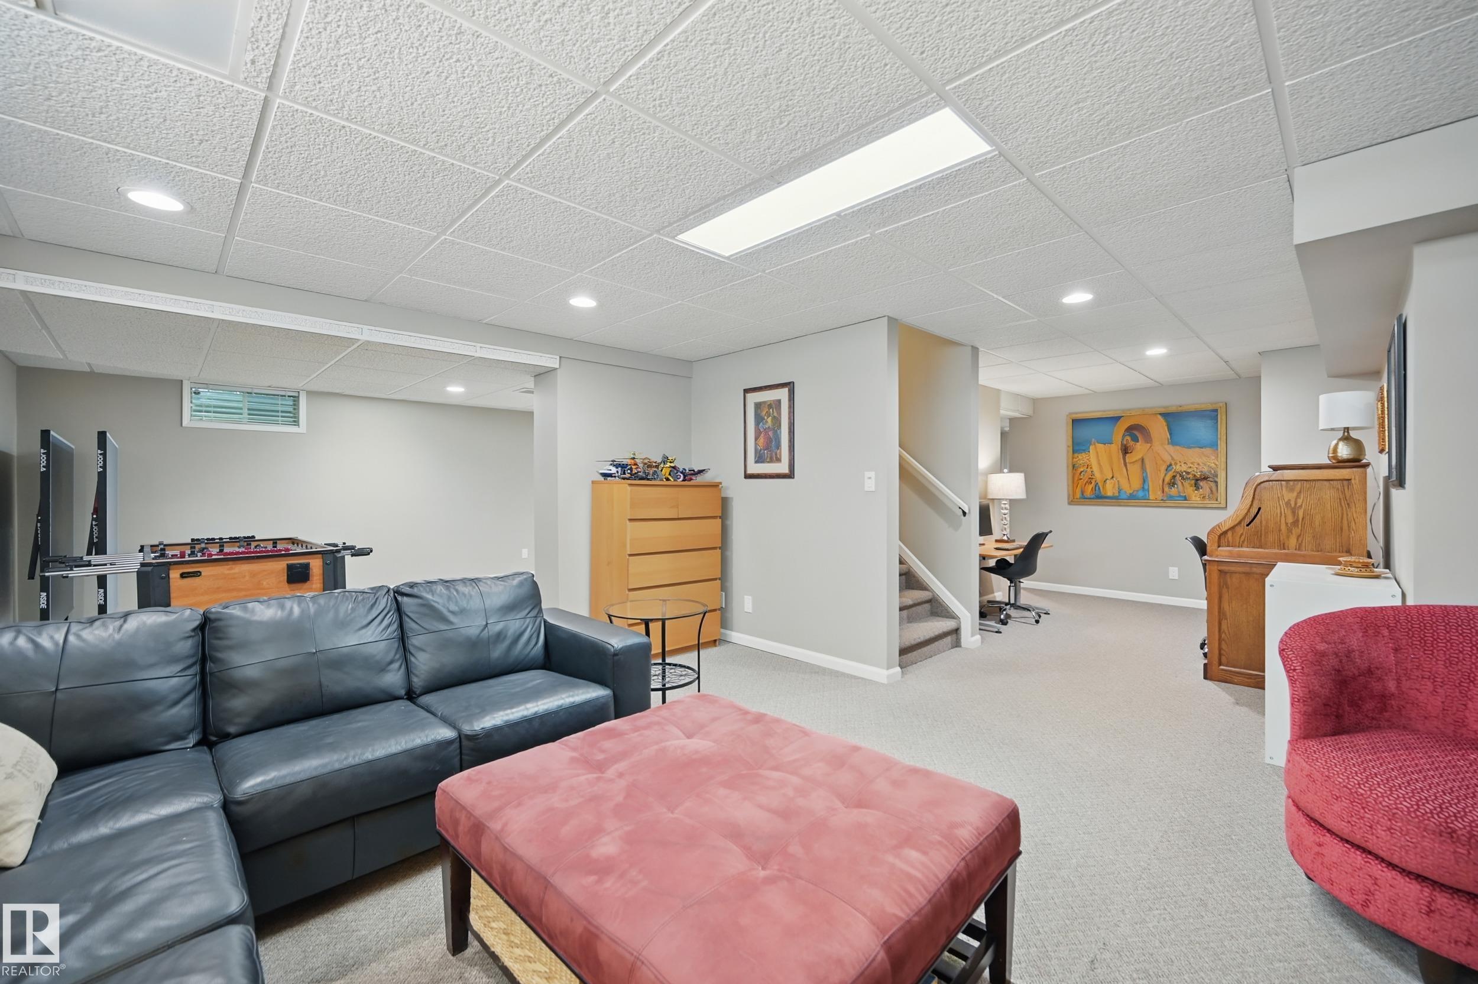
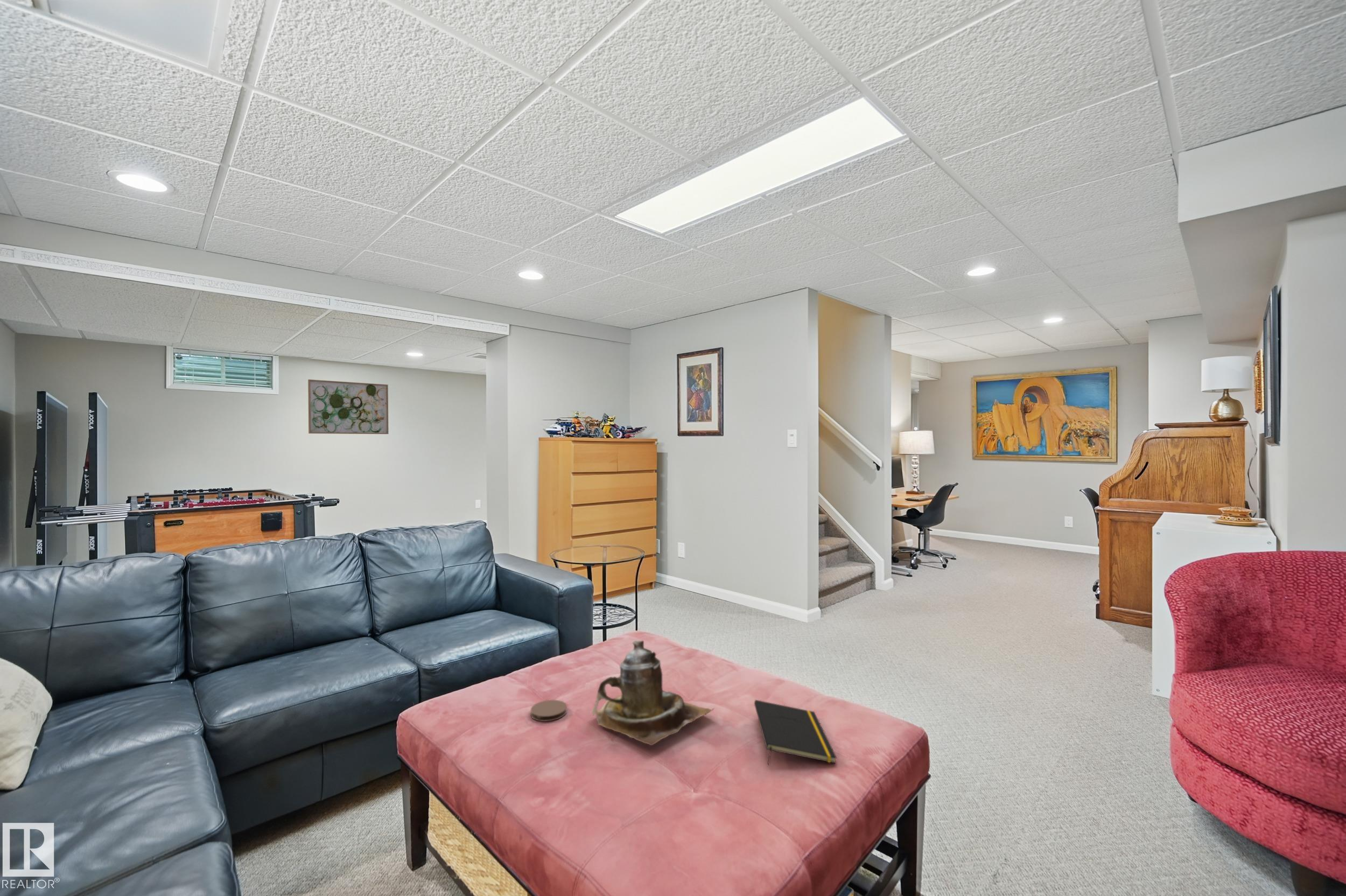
+ notepad [754,699,837,765]
+ teapot [592,640,717,746]
+ coaster [530,699,567,722]
+ wall art [307,379,389,435]
